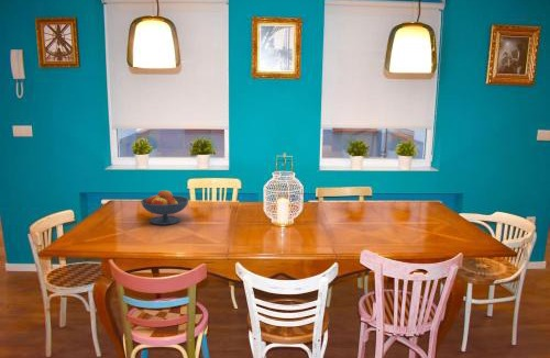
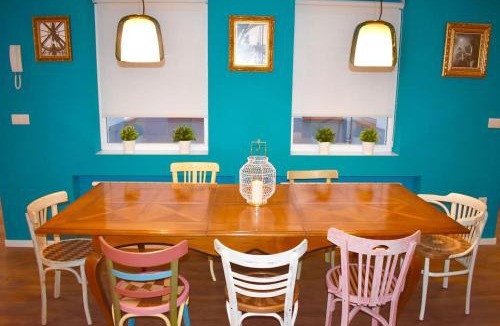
- fruit bowl [140,190,190,226]
